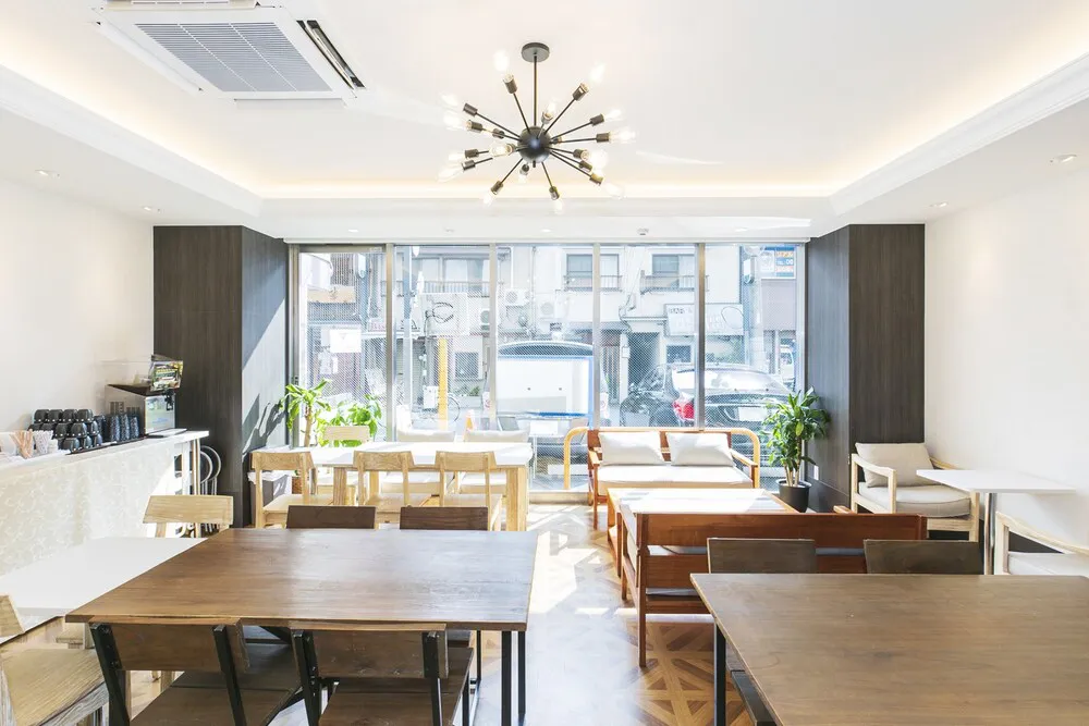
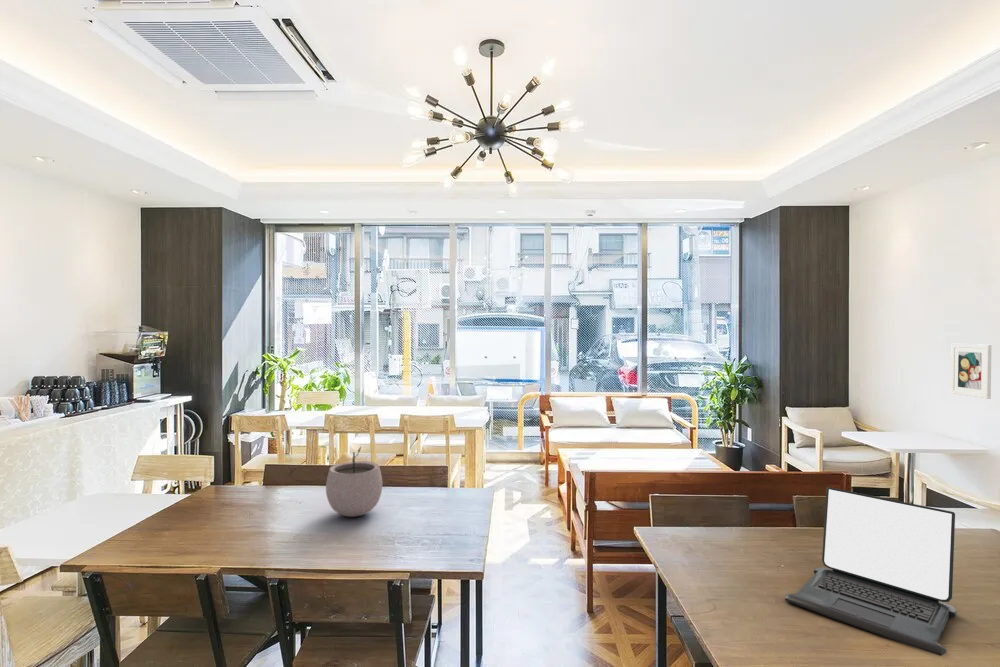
+ plant pot [325,446,383,518]
+ laptop [784,486,958,657]
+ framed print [950,343,993,400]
